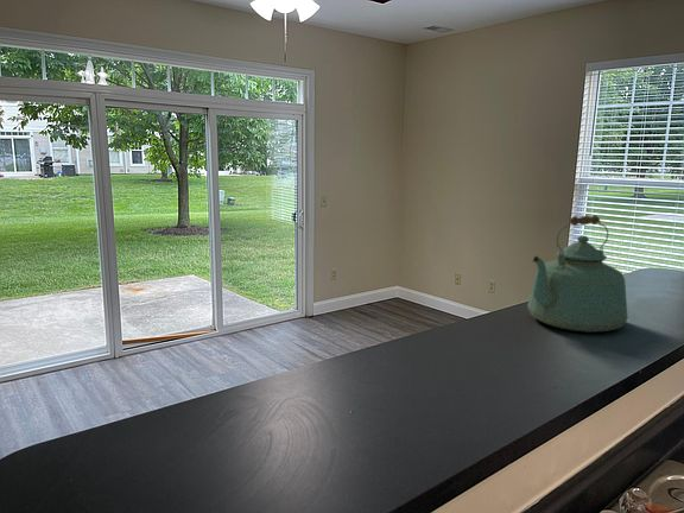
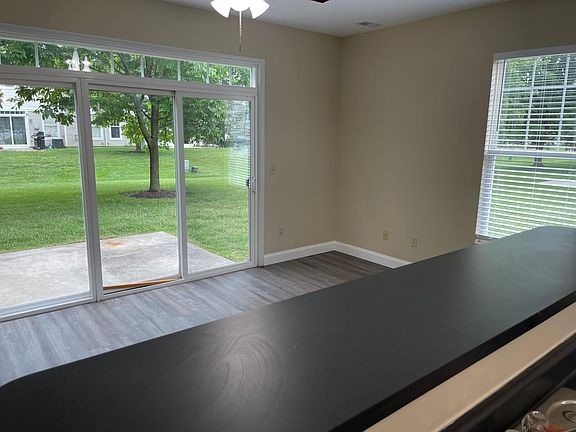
- kettle [526,214,628,334]
